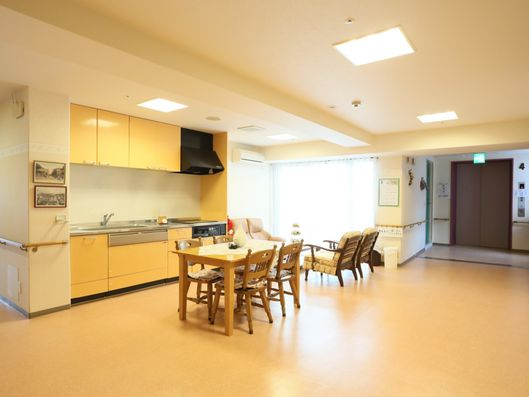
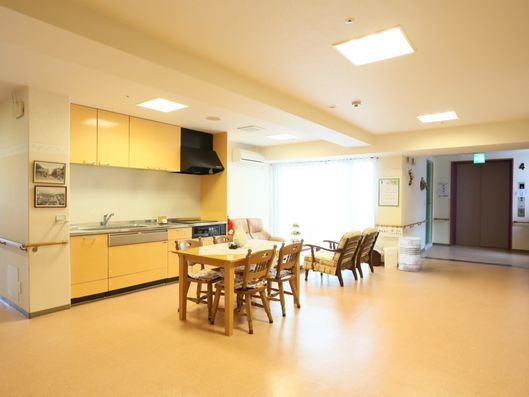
+ trash can [397,236,422,273]
